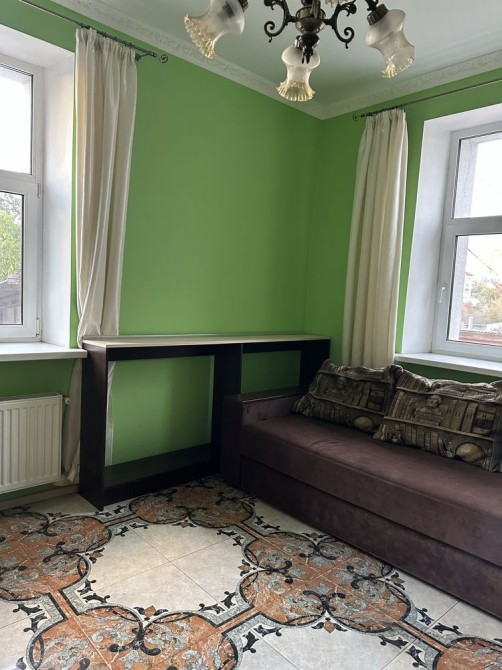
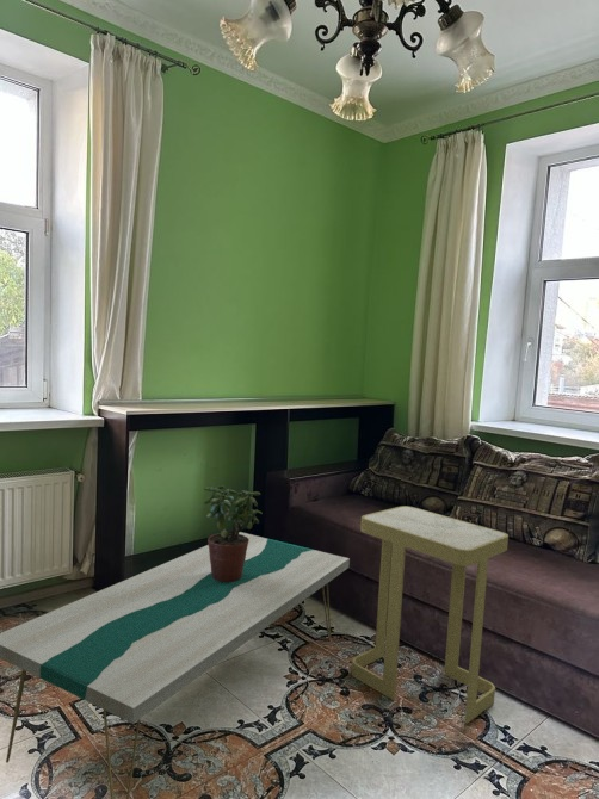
+ side table [351,504,510,725]
+ coffee table [0,531,351,799]
+ potted plant [203,484,264,582]
